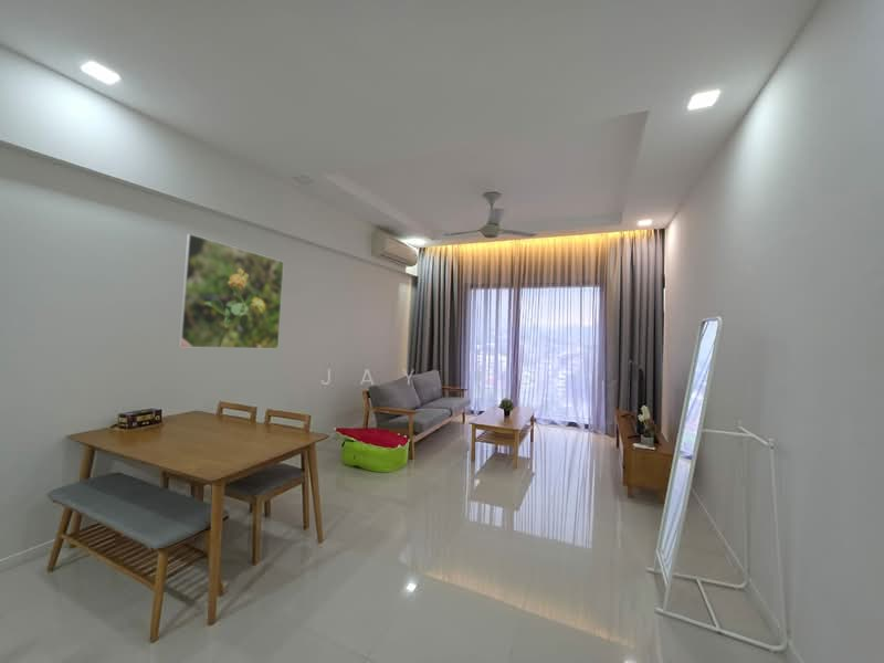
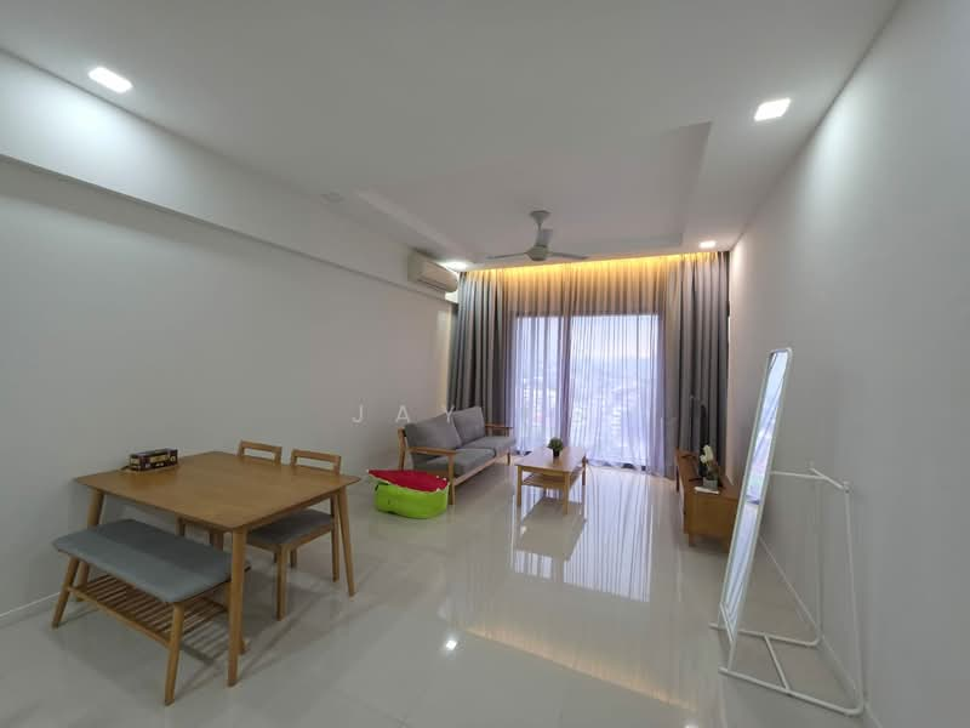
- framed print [177,233,285,350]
